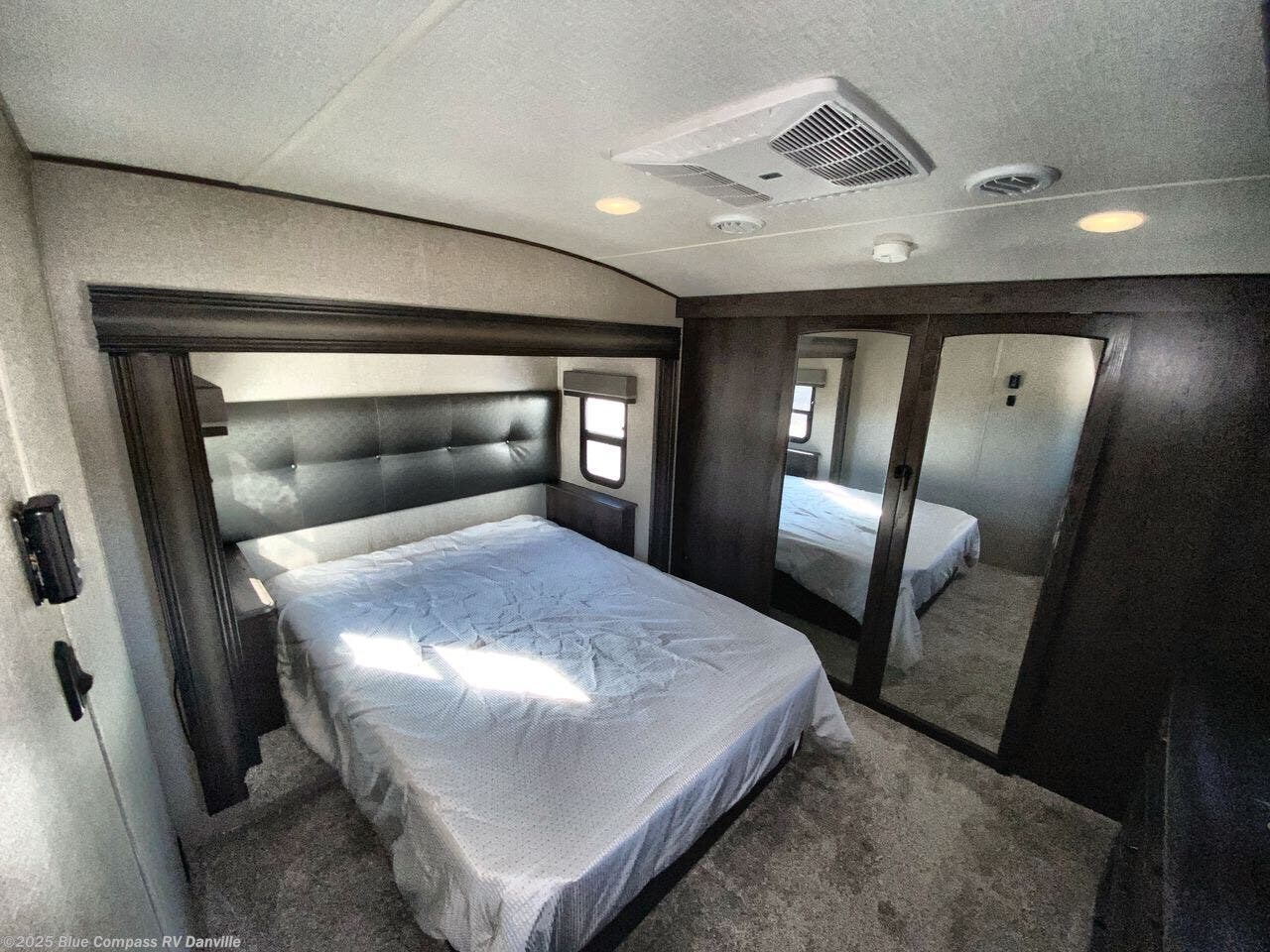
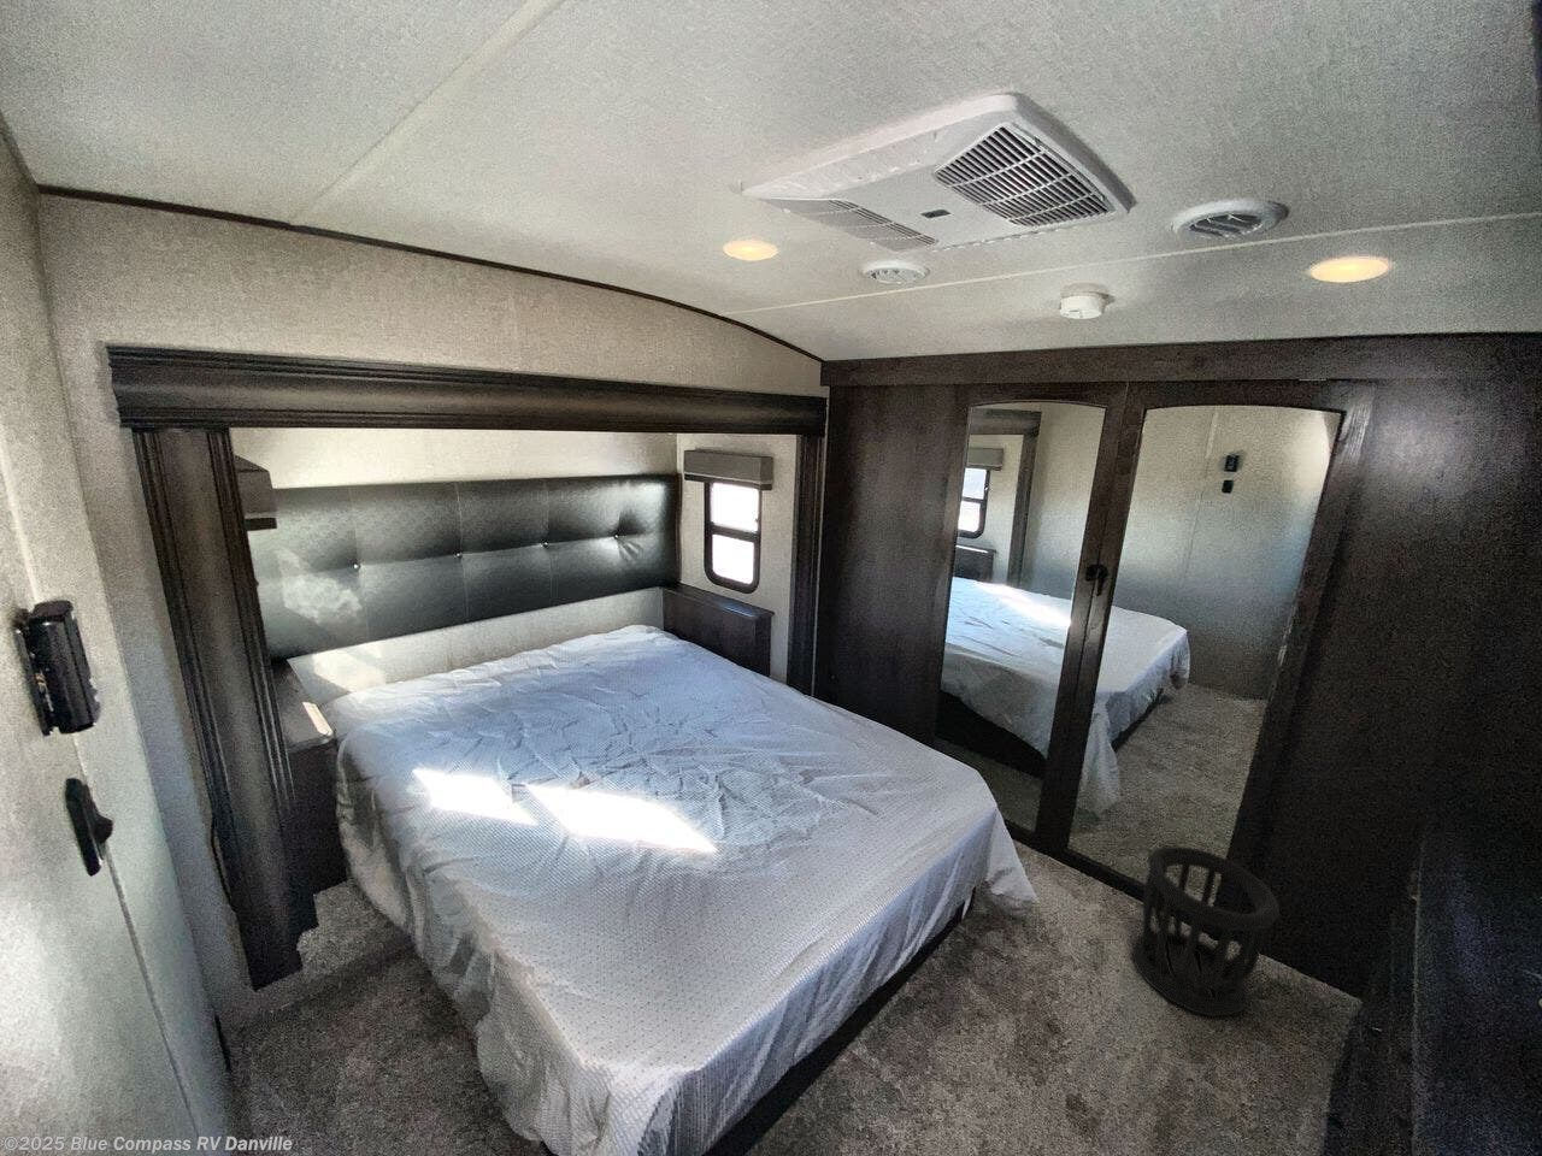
+ wastebasket [1130,845,1281,1018]
